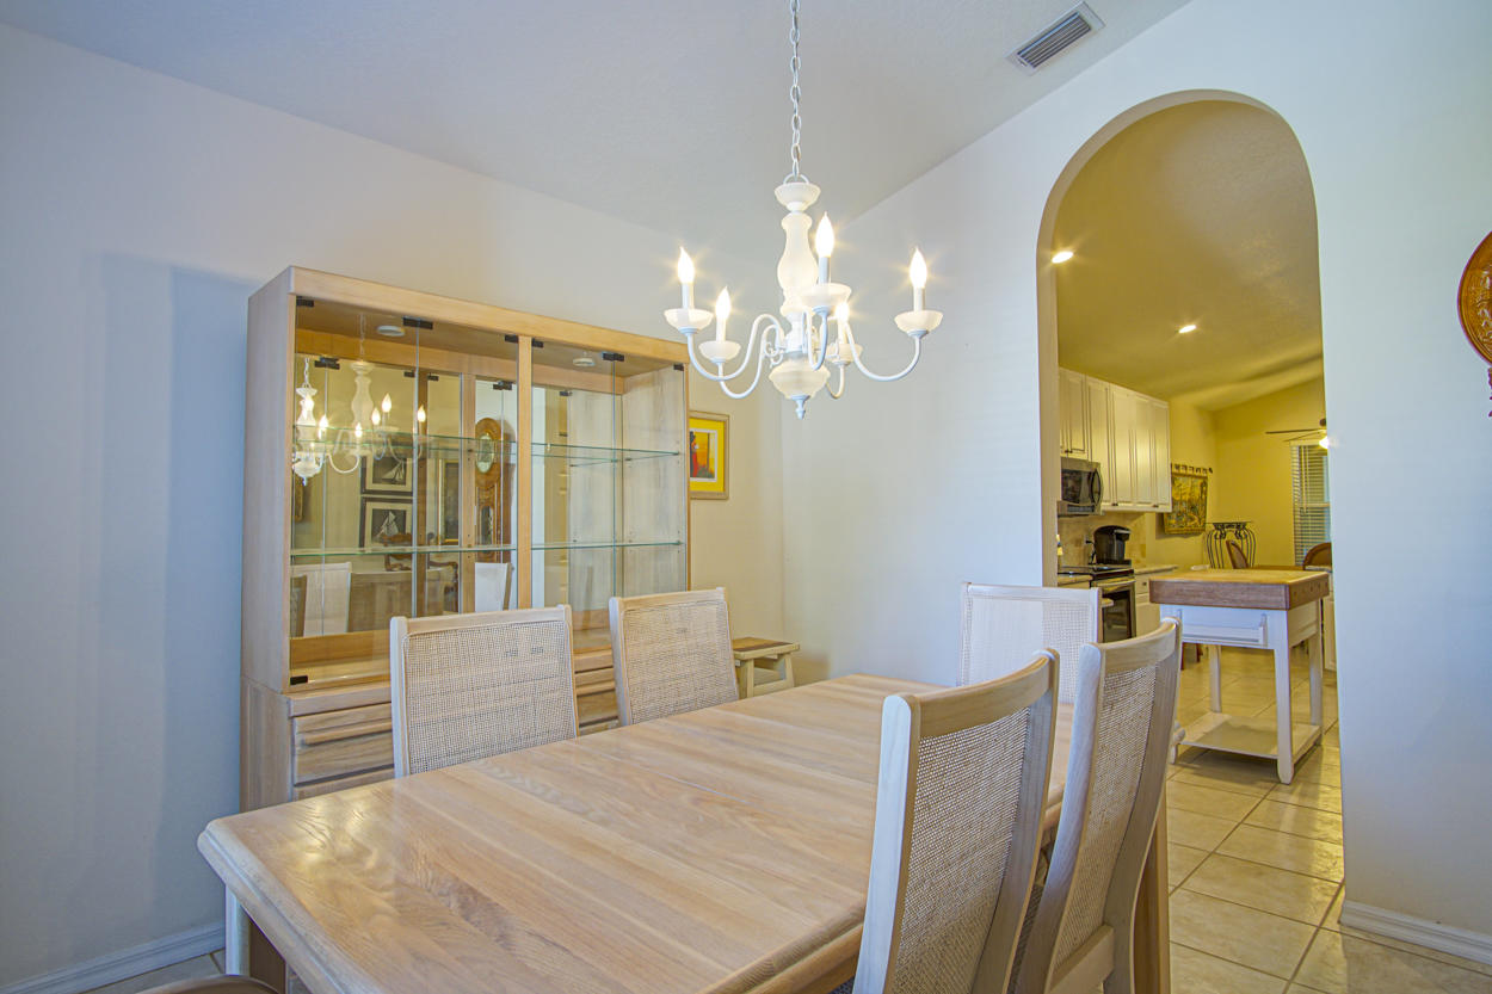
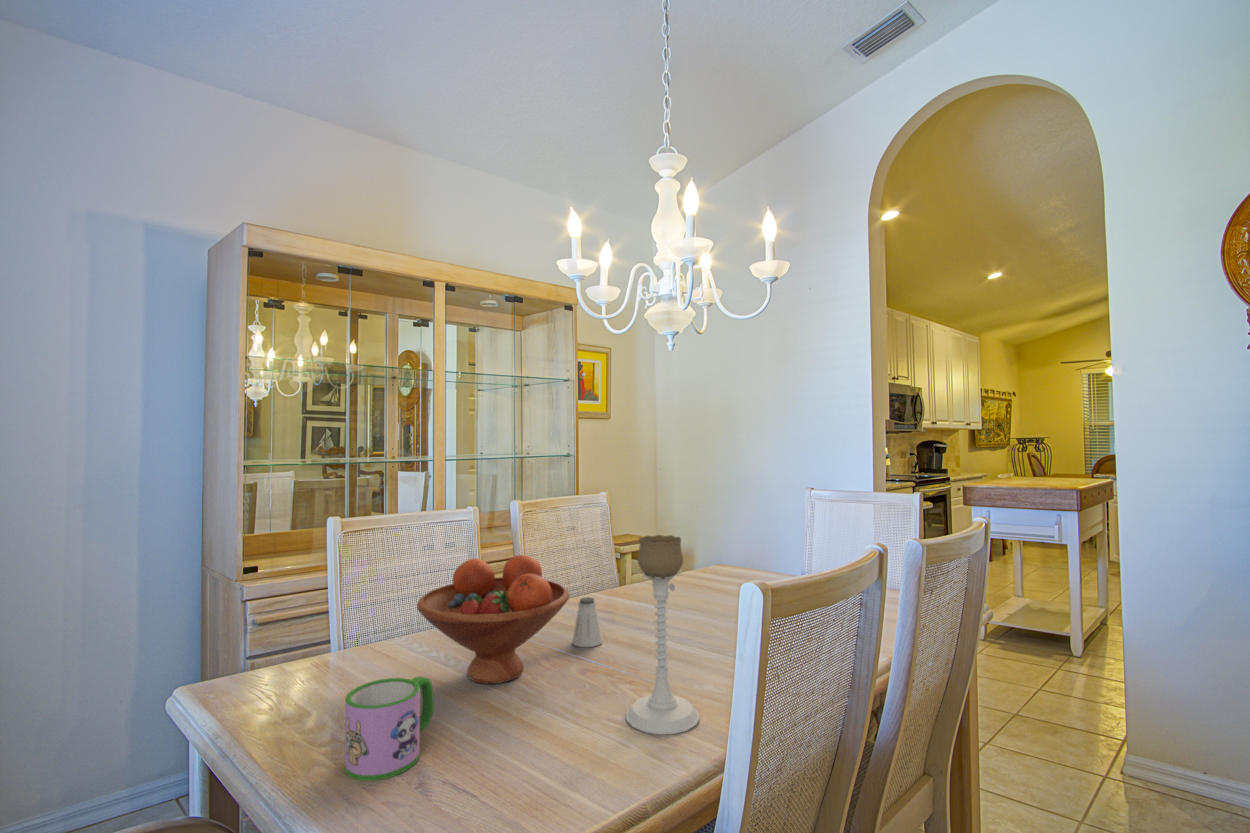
+ candle holder [625,534,701,736]
+ saltshaker [571,596,604,648]
+ fruit bowl [416,554,570,685]
+ mug [344,675,435,782]
